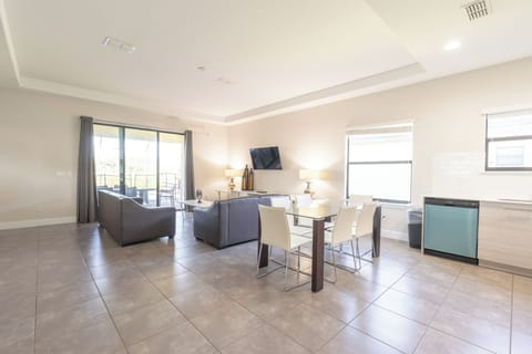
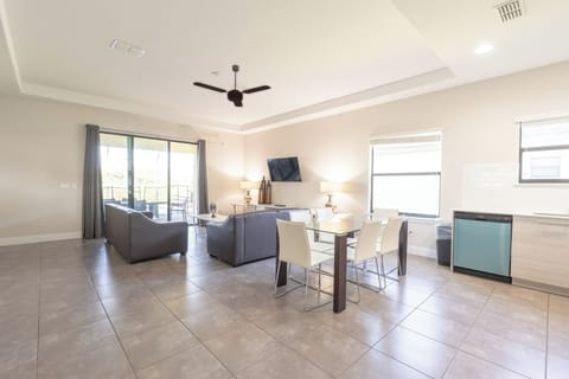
+ ceiling fan [192,64,273,108]
